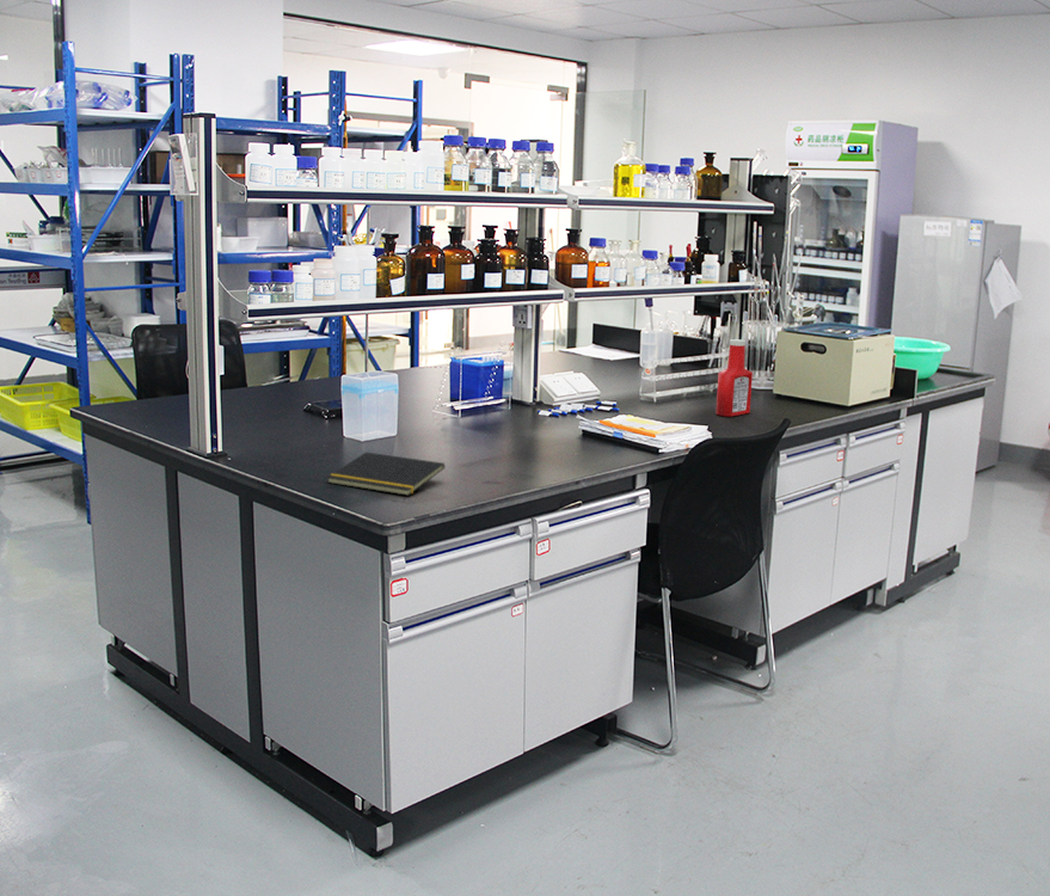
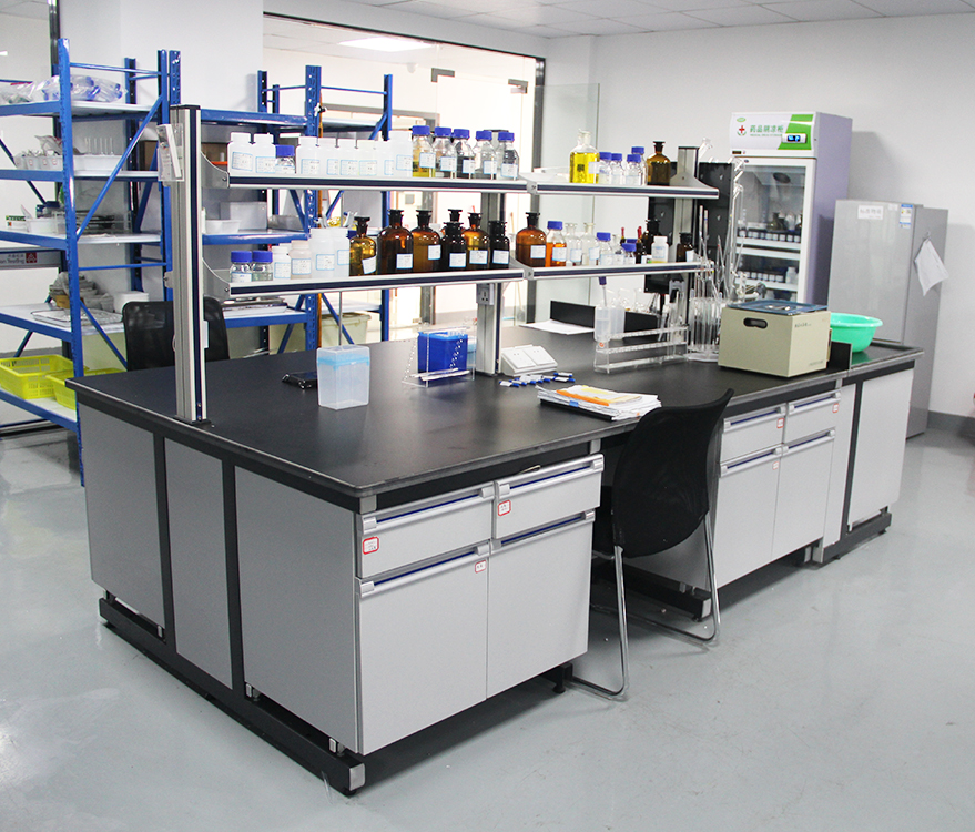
- soap bottle [714,338,754,417]
- notepad [326,452,446,497]
